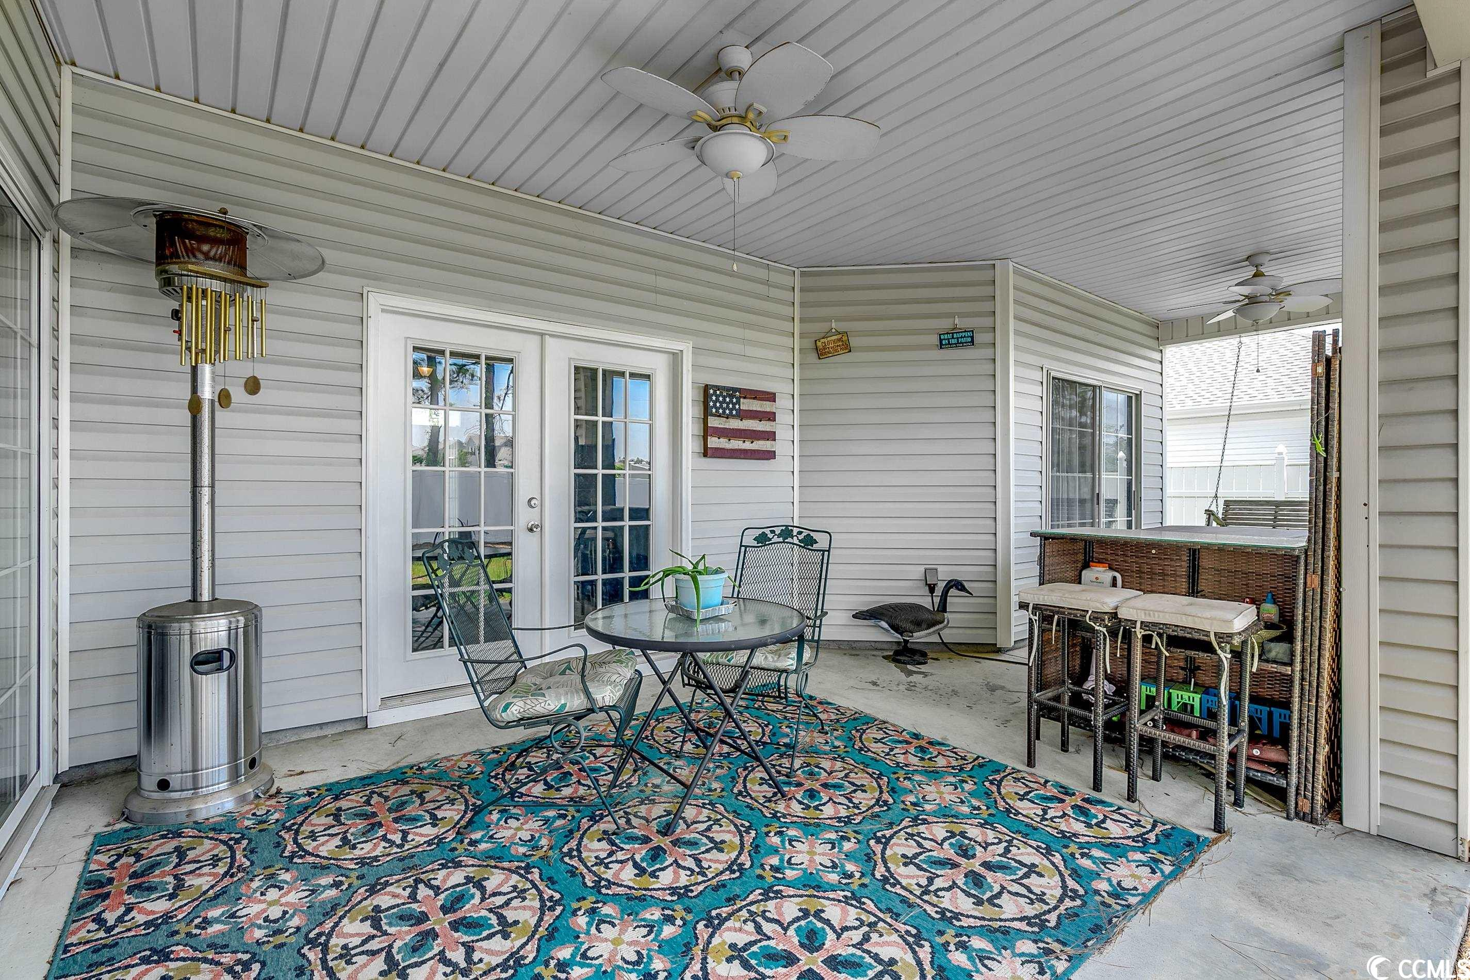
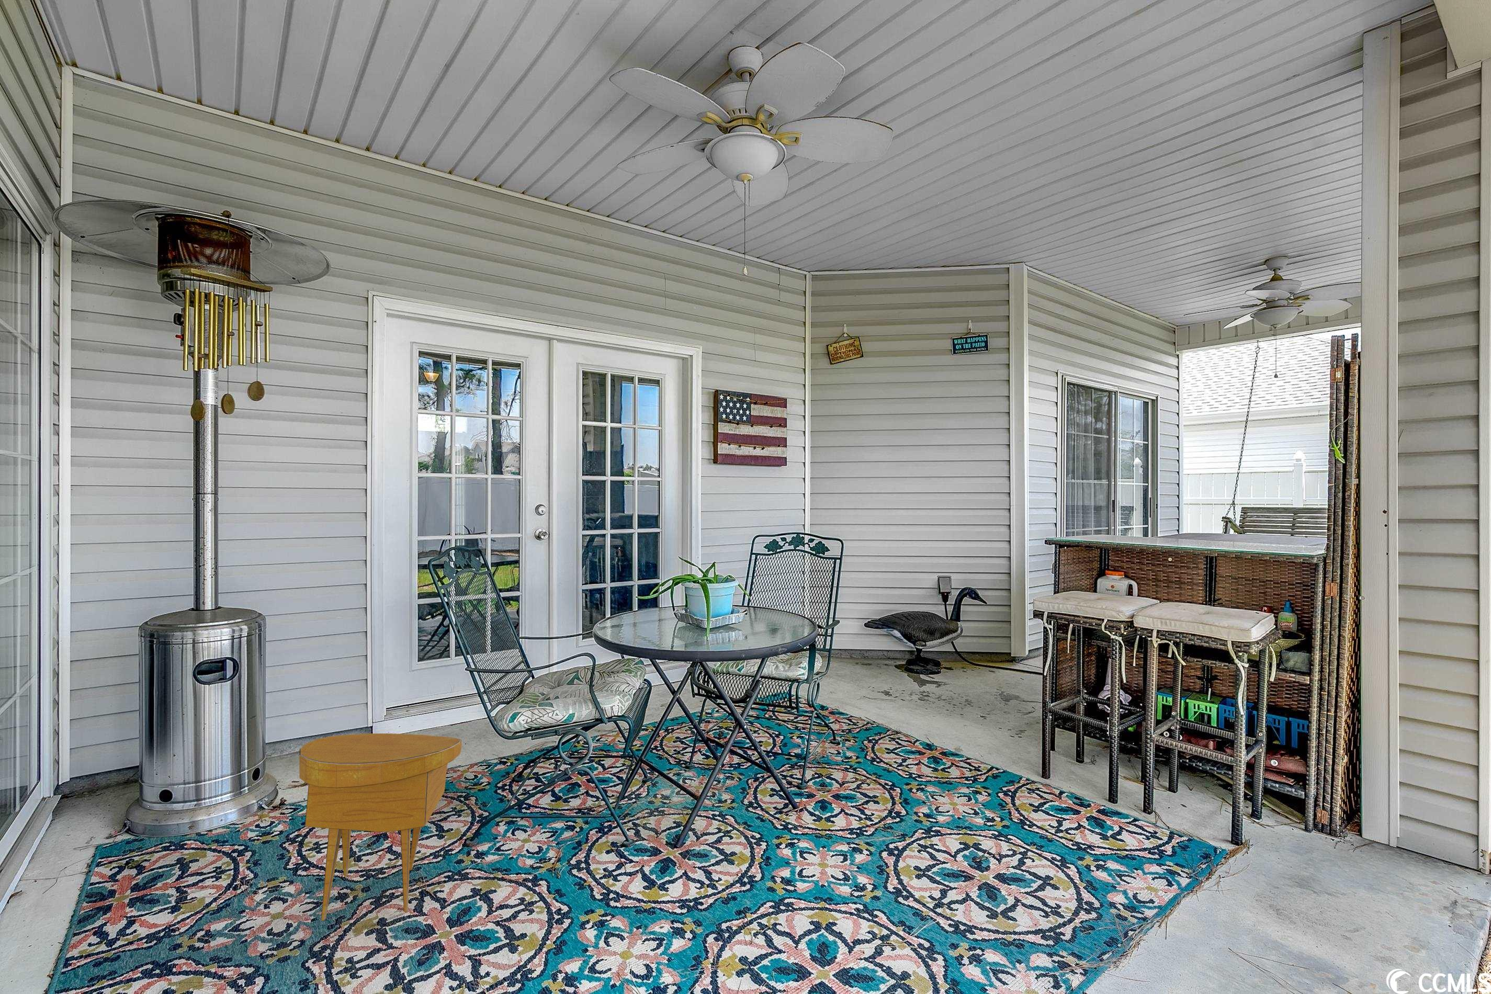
+ side table [298,733,462,921]
